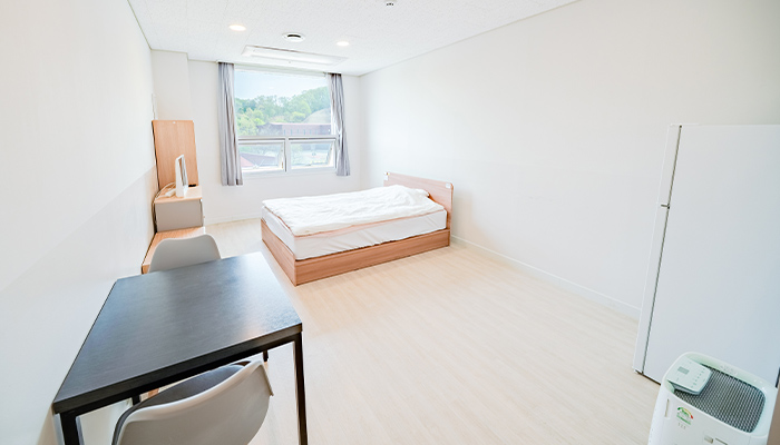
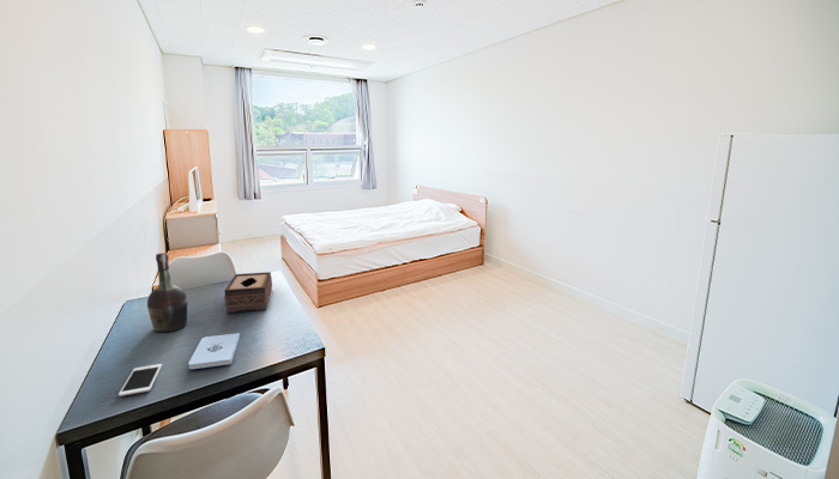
+ tissue box [223,271,273,314]
+ cognac bottle [146,251,188,333]
+ notepad [187,332,241,370]
+ cell phone [117,363,163,398]
